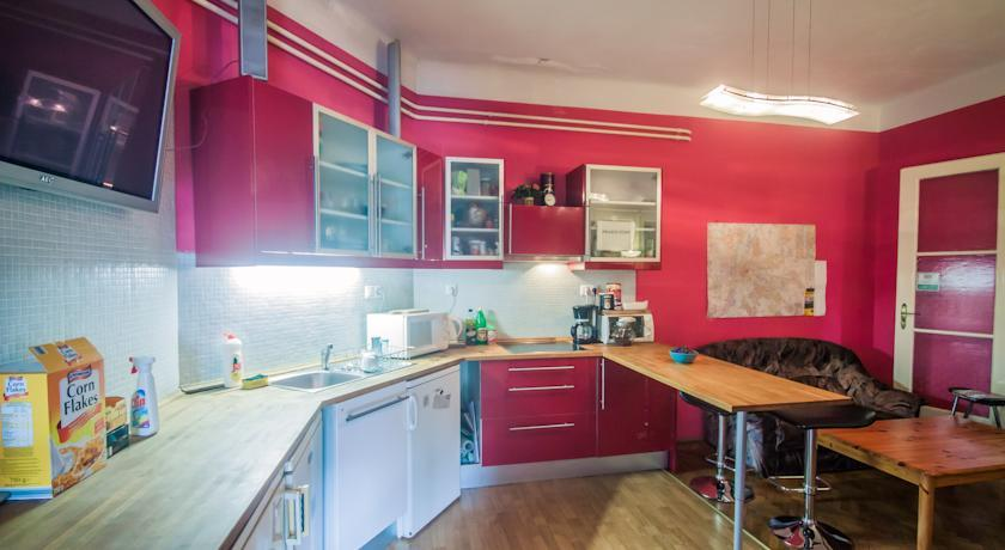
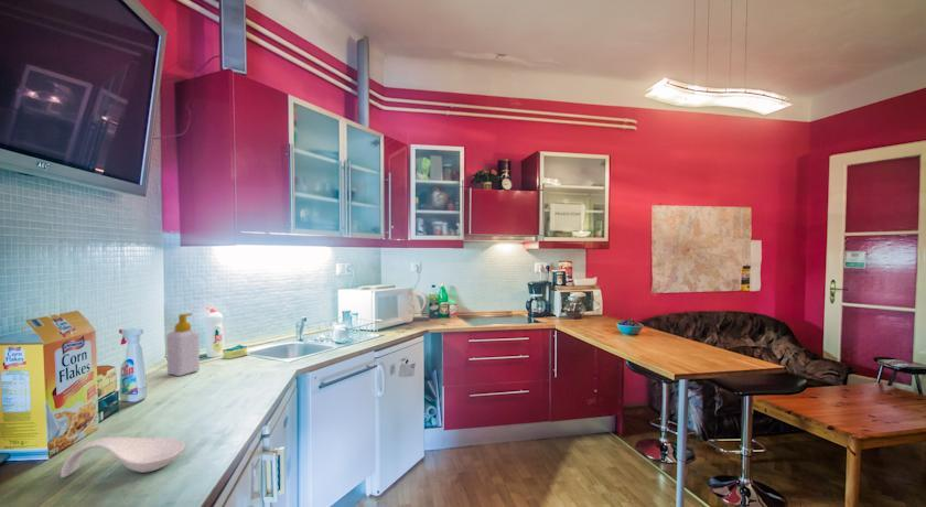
+ soap bottle [165,312,201,377]
+ spoon rest [60,436,186,478]
